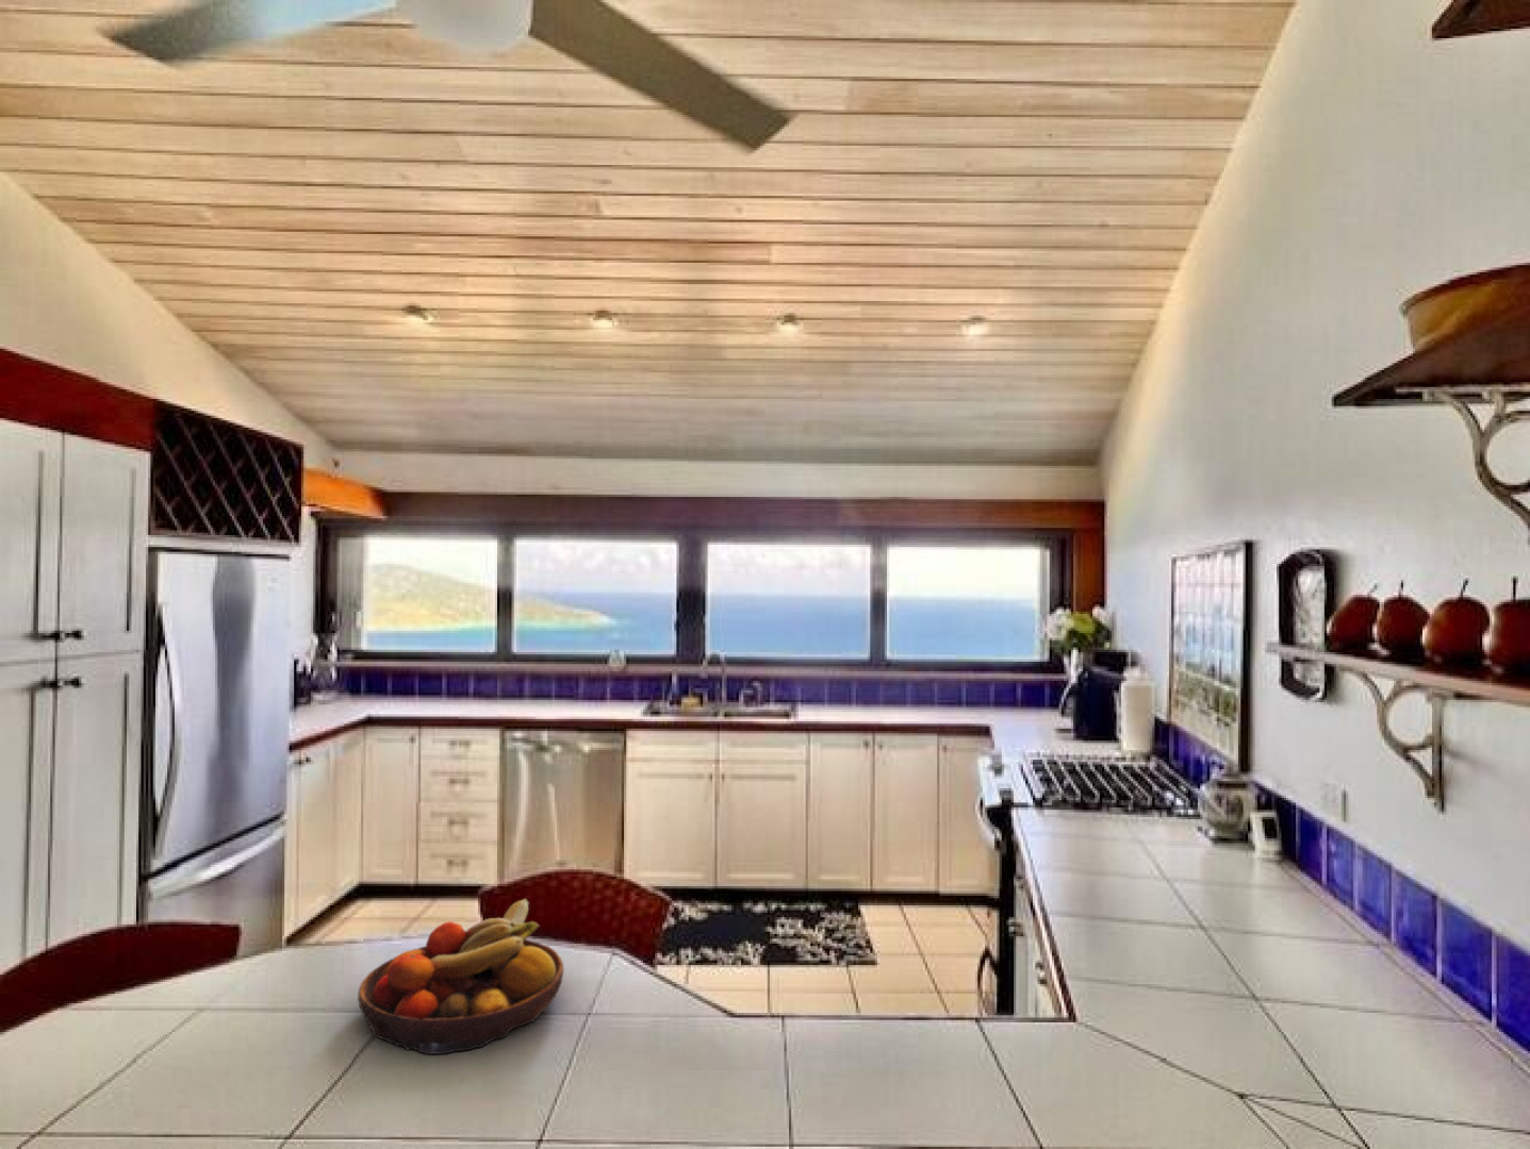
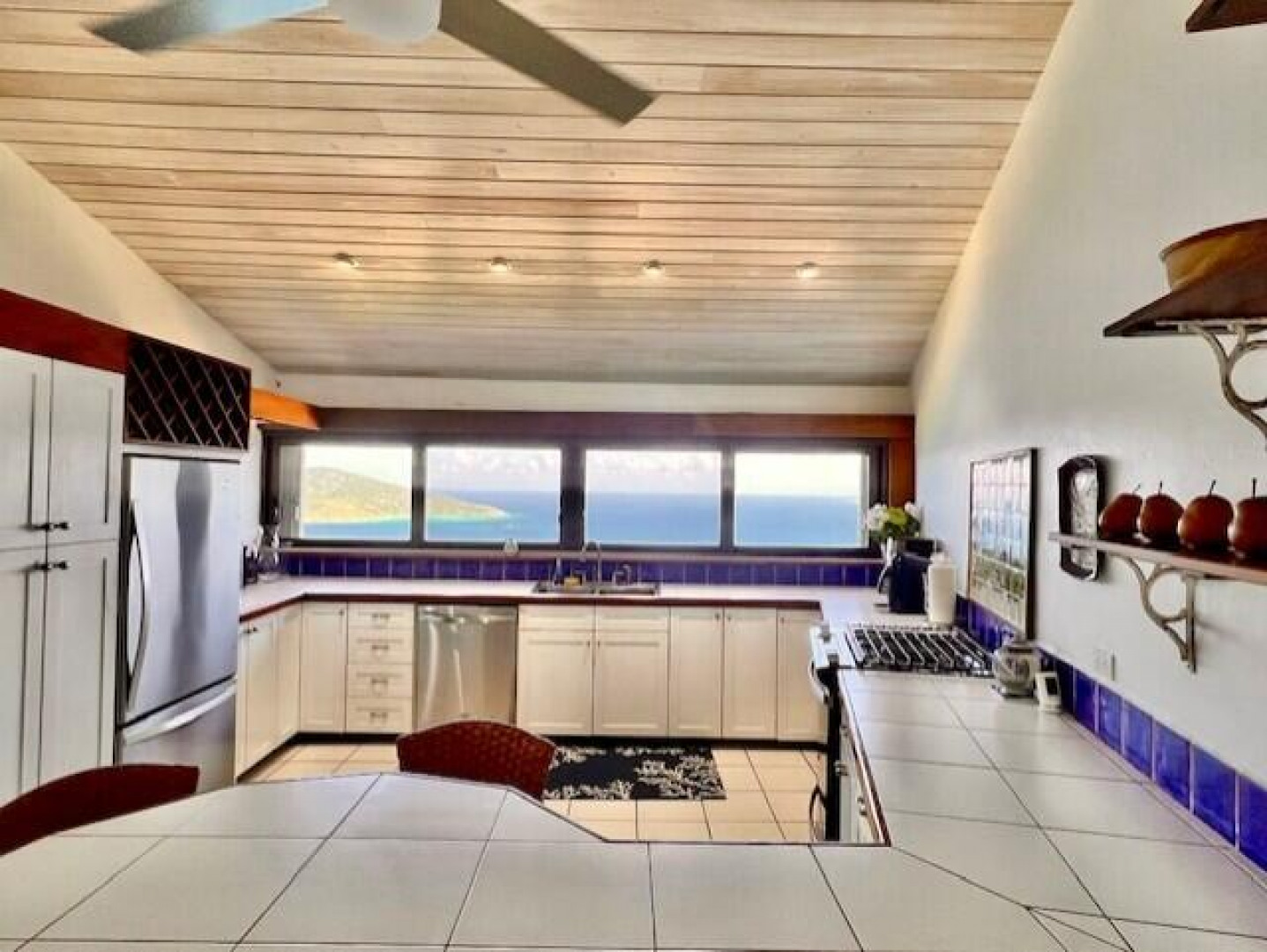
- fruit bowl [356,898,564,1055]
